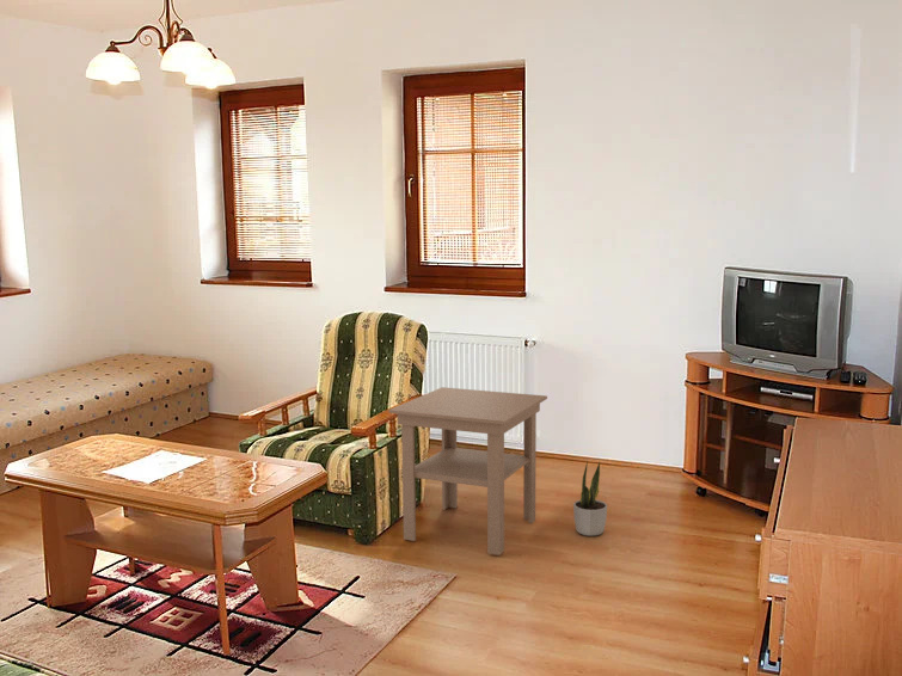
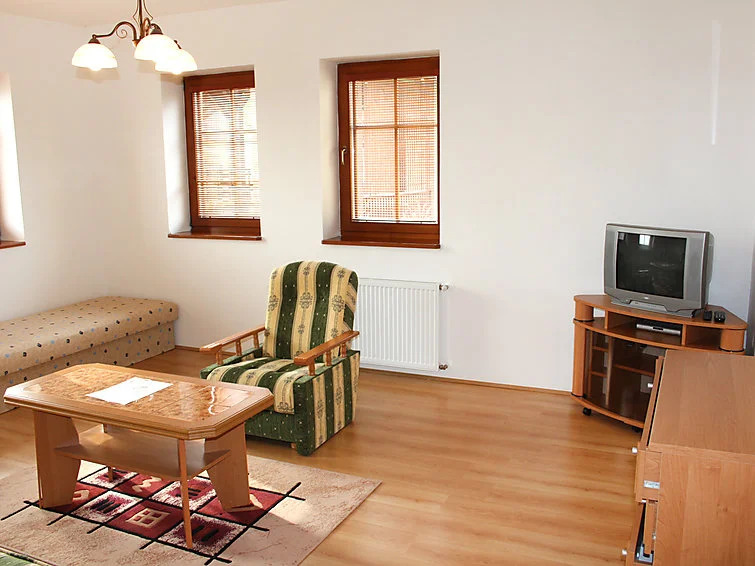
- potted plant [572,460,608,537]
- side table [387,386,548,557]
